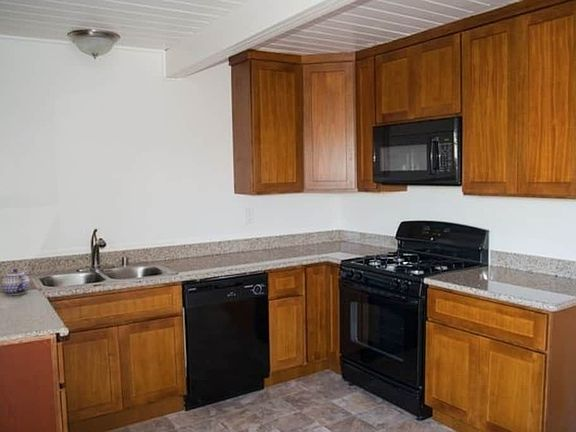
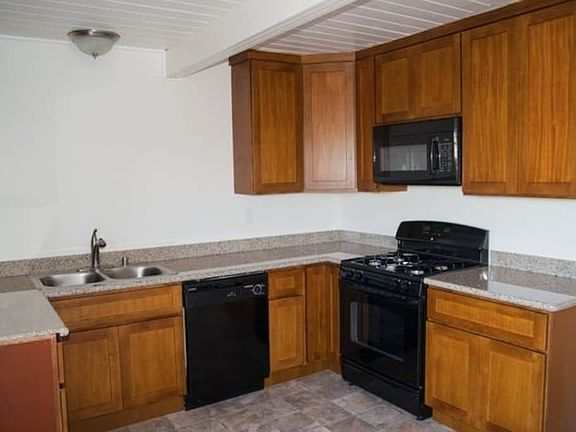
- teapot [1,268,31,296]
